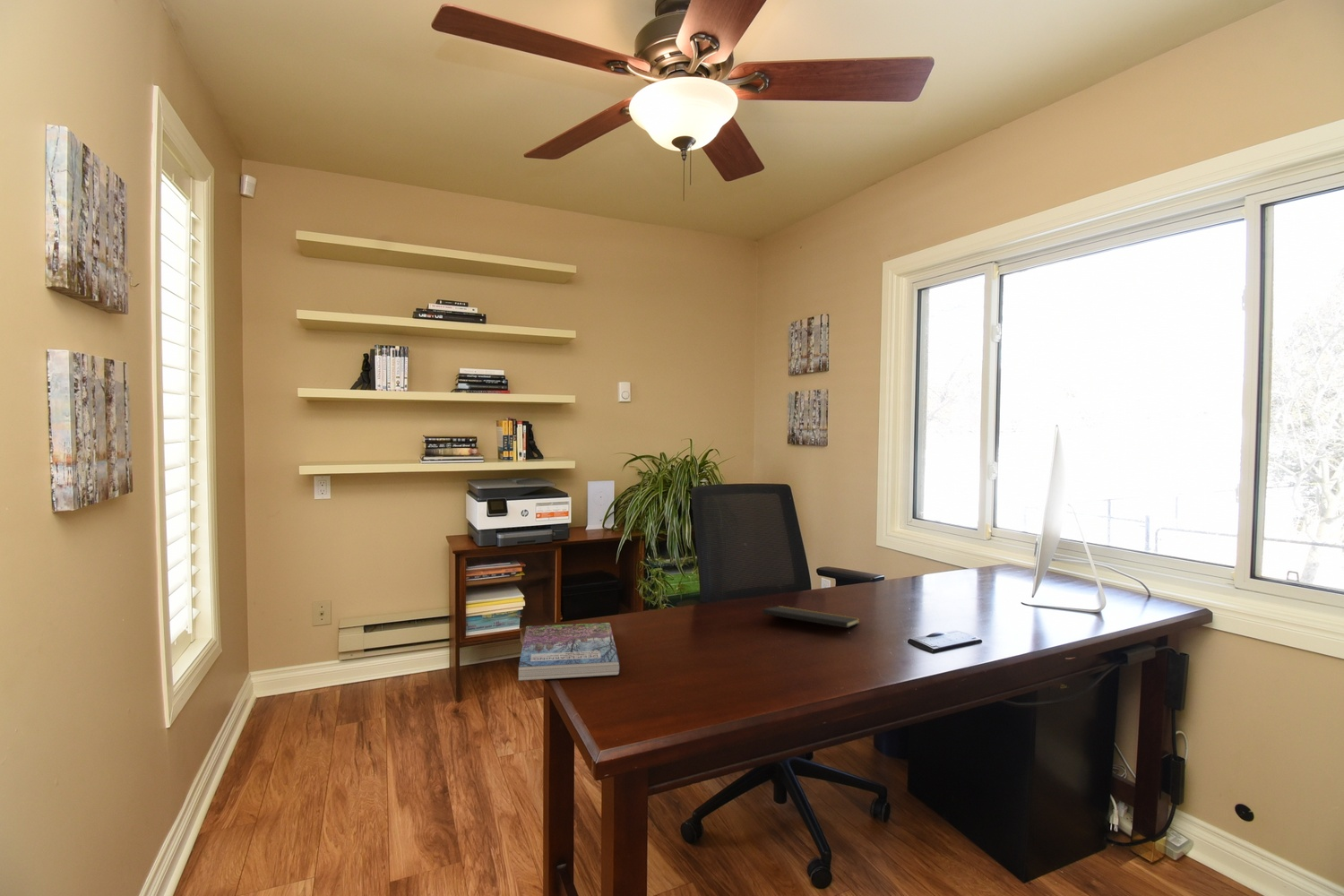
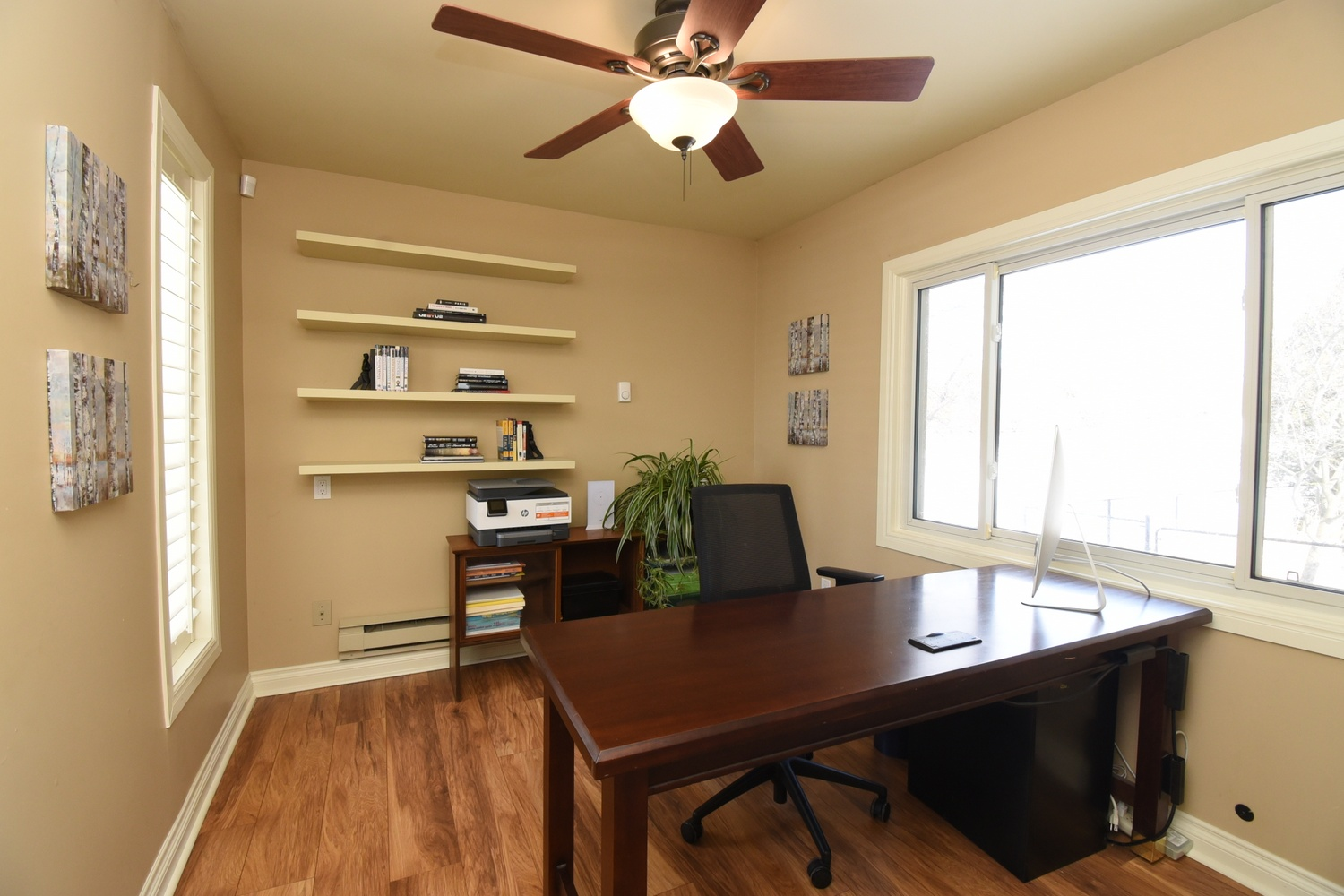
- book [518,622,621,682]
- notepad [762,605,860,642]
